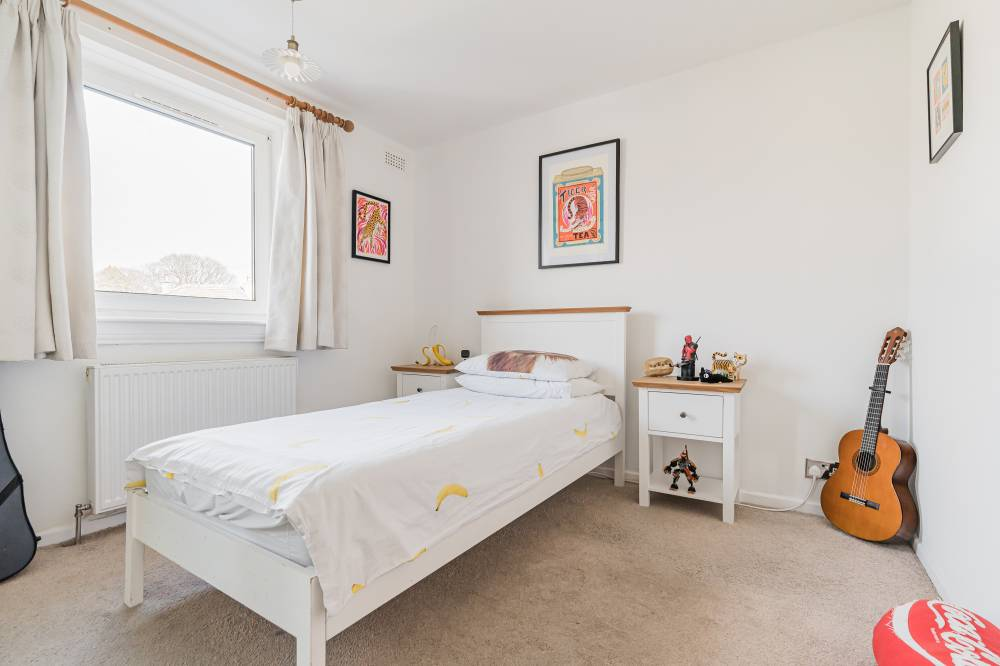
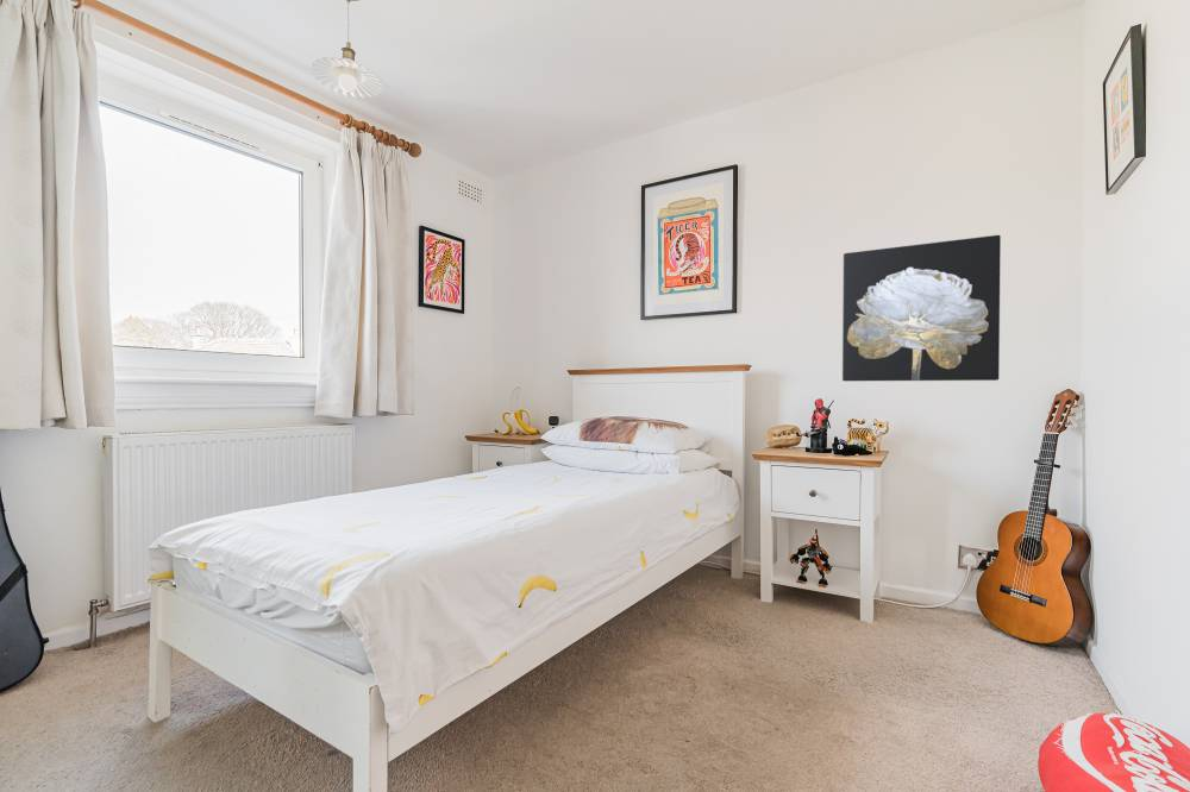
+ wall art [841,234,1002,382]
